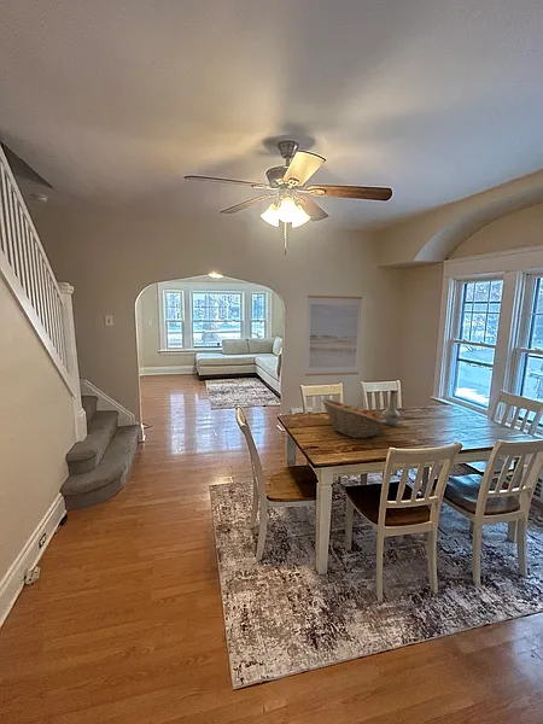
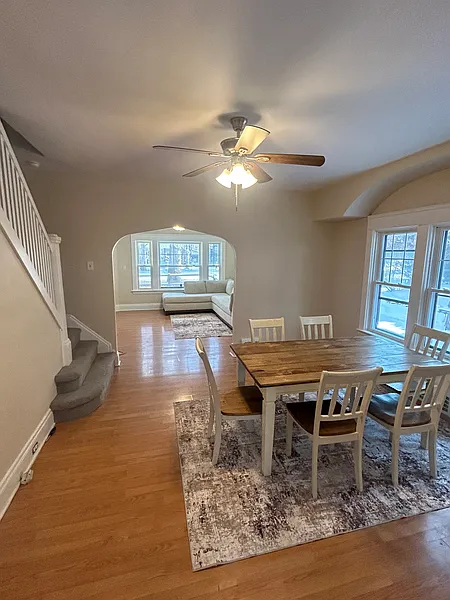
- fruit basket [320,397,386,439]
- vase [380,390,402,426]
- wall art [304,294,363,376]
